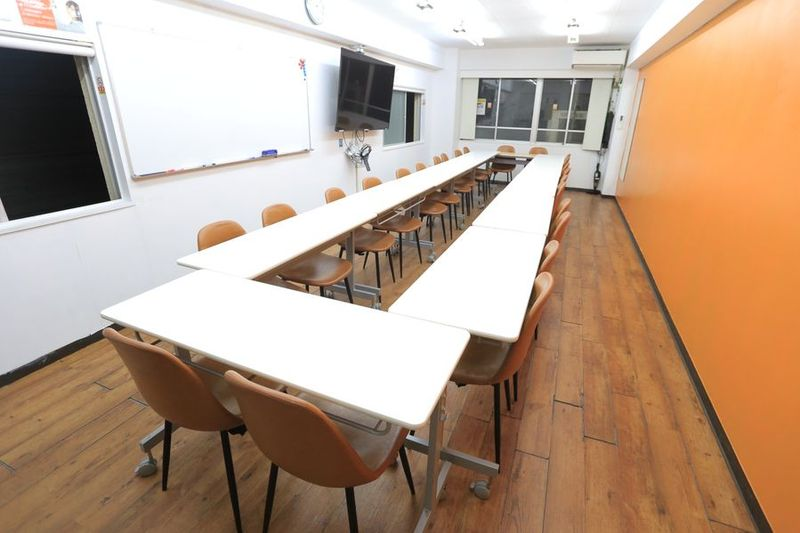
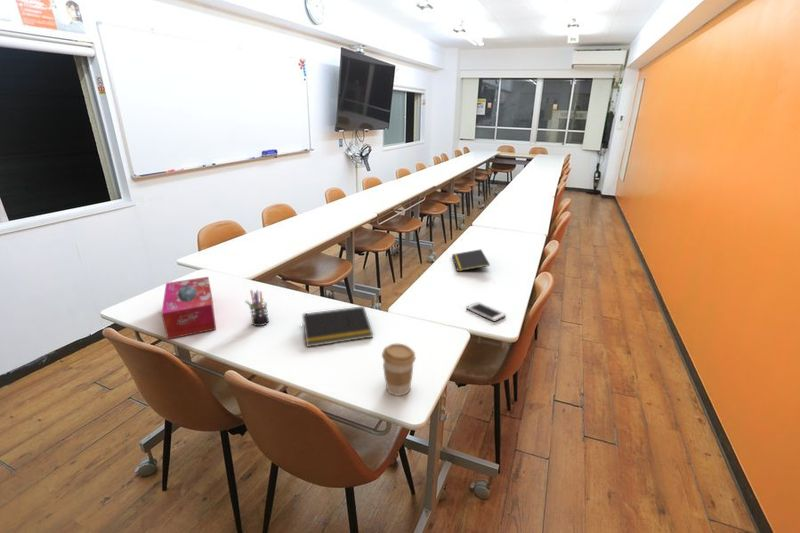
+ tissue box [160,276,217,340]
+ notepad [301,305,374,348]
+ notepad [451,248,491,272]
+ coffee cup [381,343,416,397]
+ pen holder [245,289,270,327]
+ cell phone [465,301,507,323]
